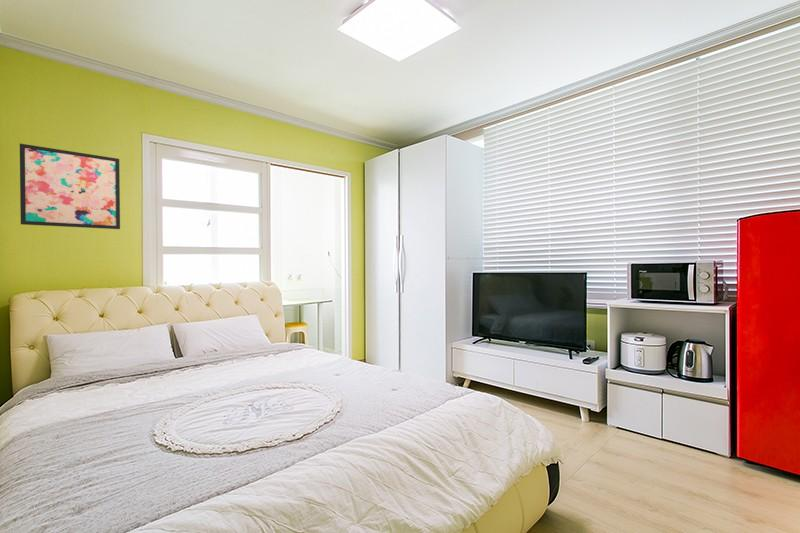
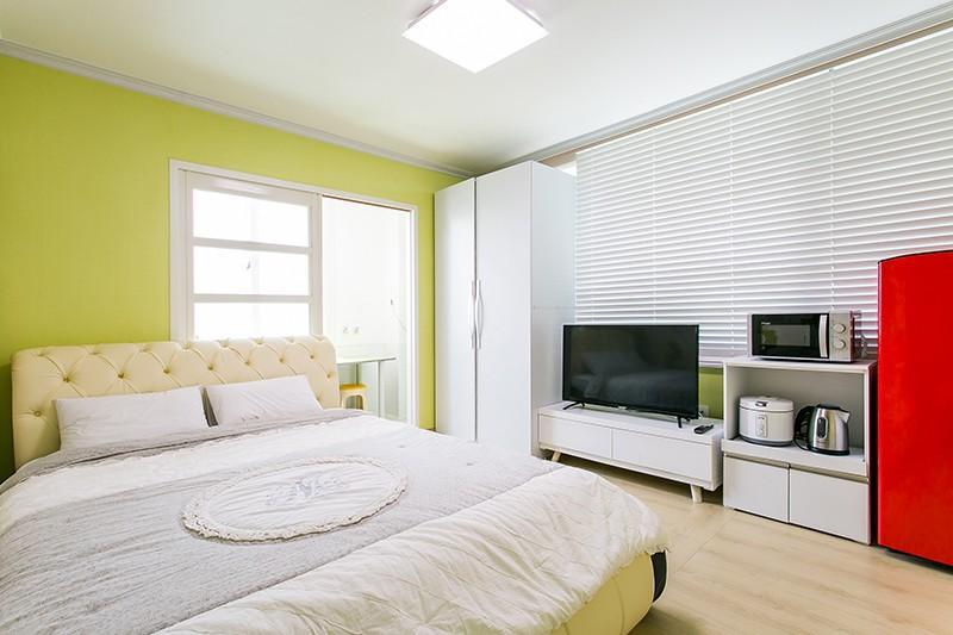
- wall art [19,143,121,230]
